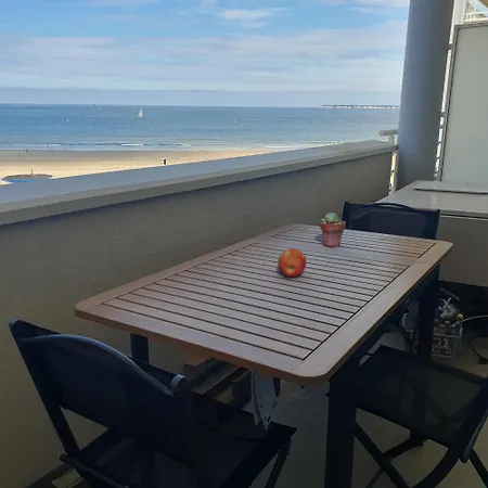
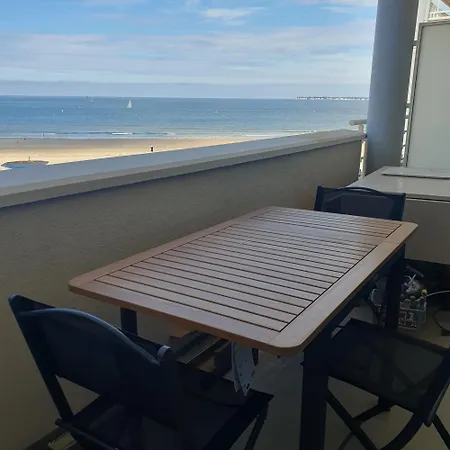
- apple [277,247,307,278]
- potted succulent [319,211,347,248]
